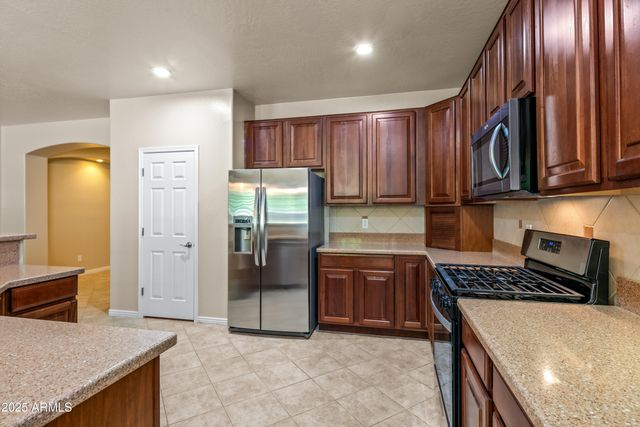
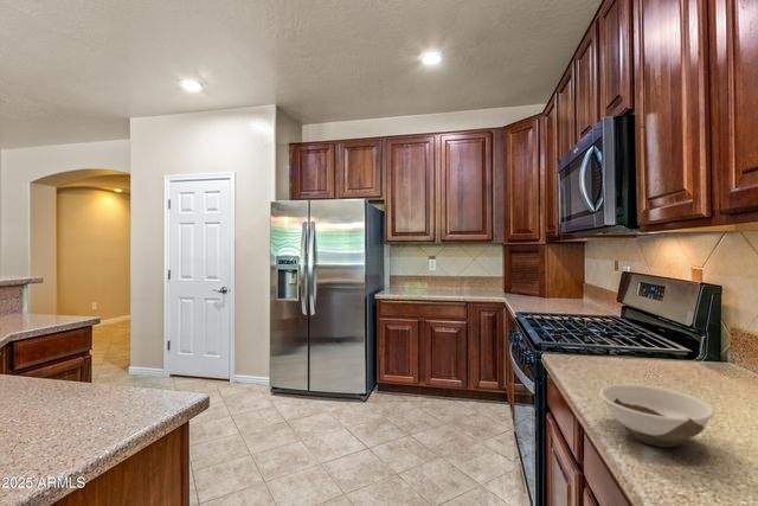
+ bowl [598,383,715,448]
